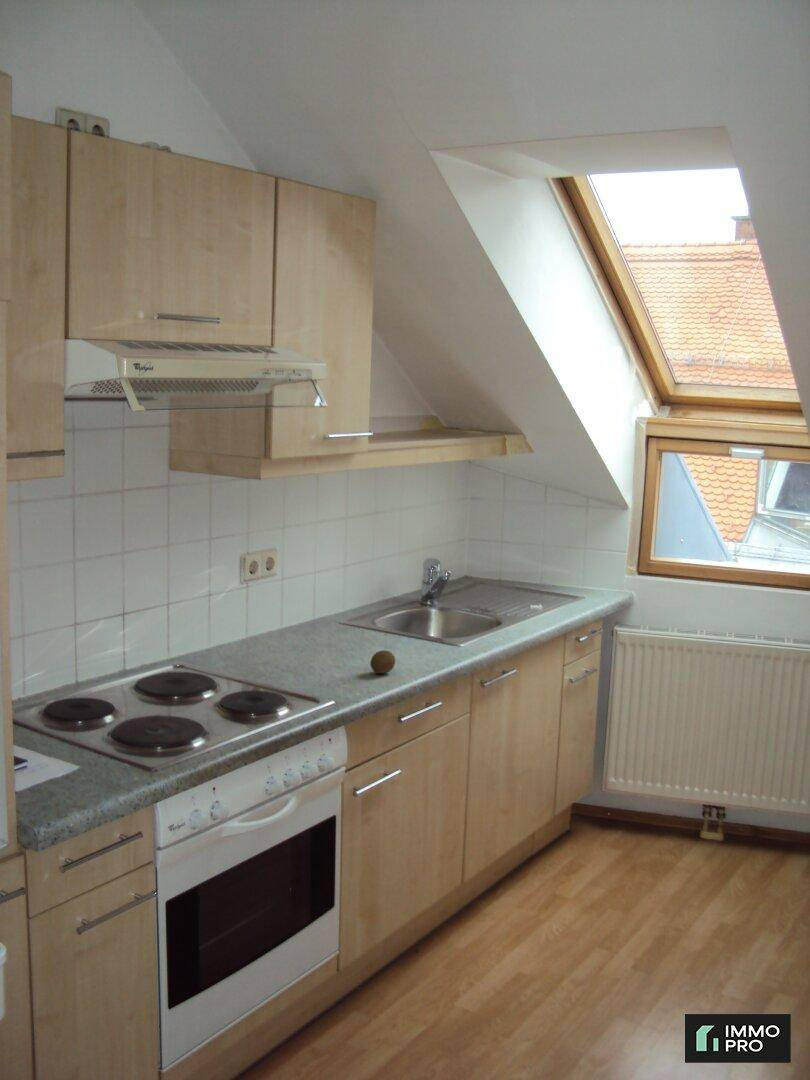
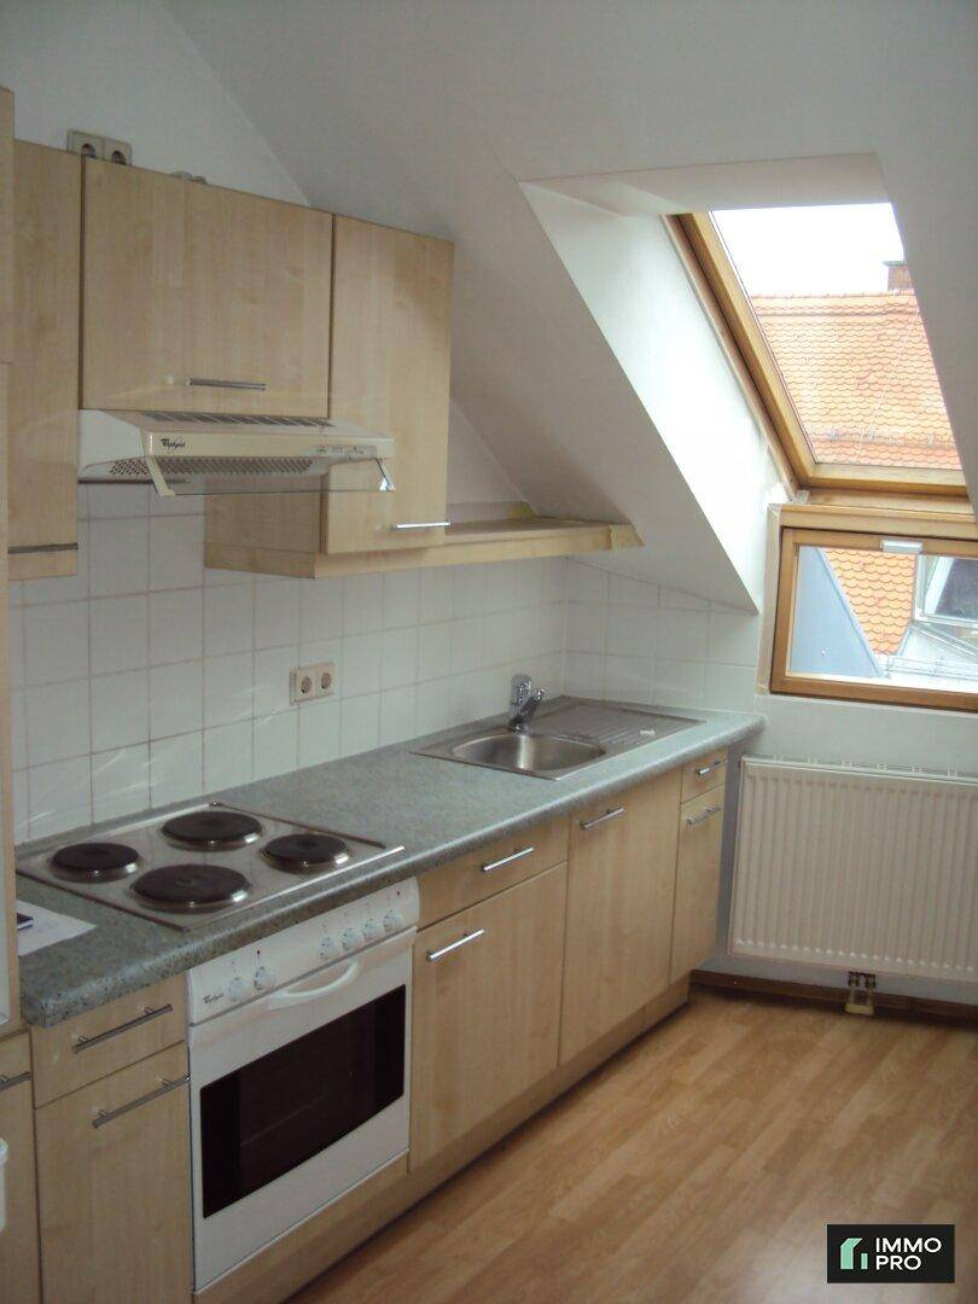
- fruit [369,649,396,675]
